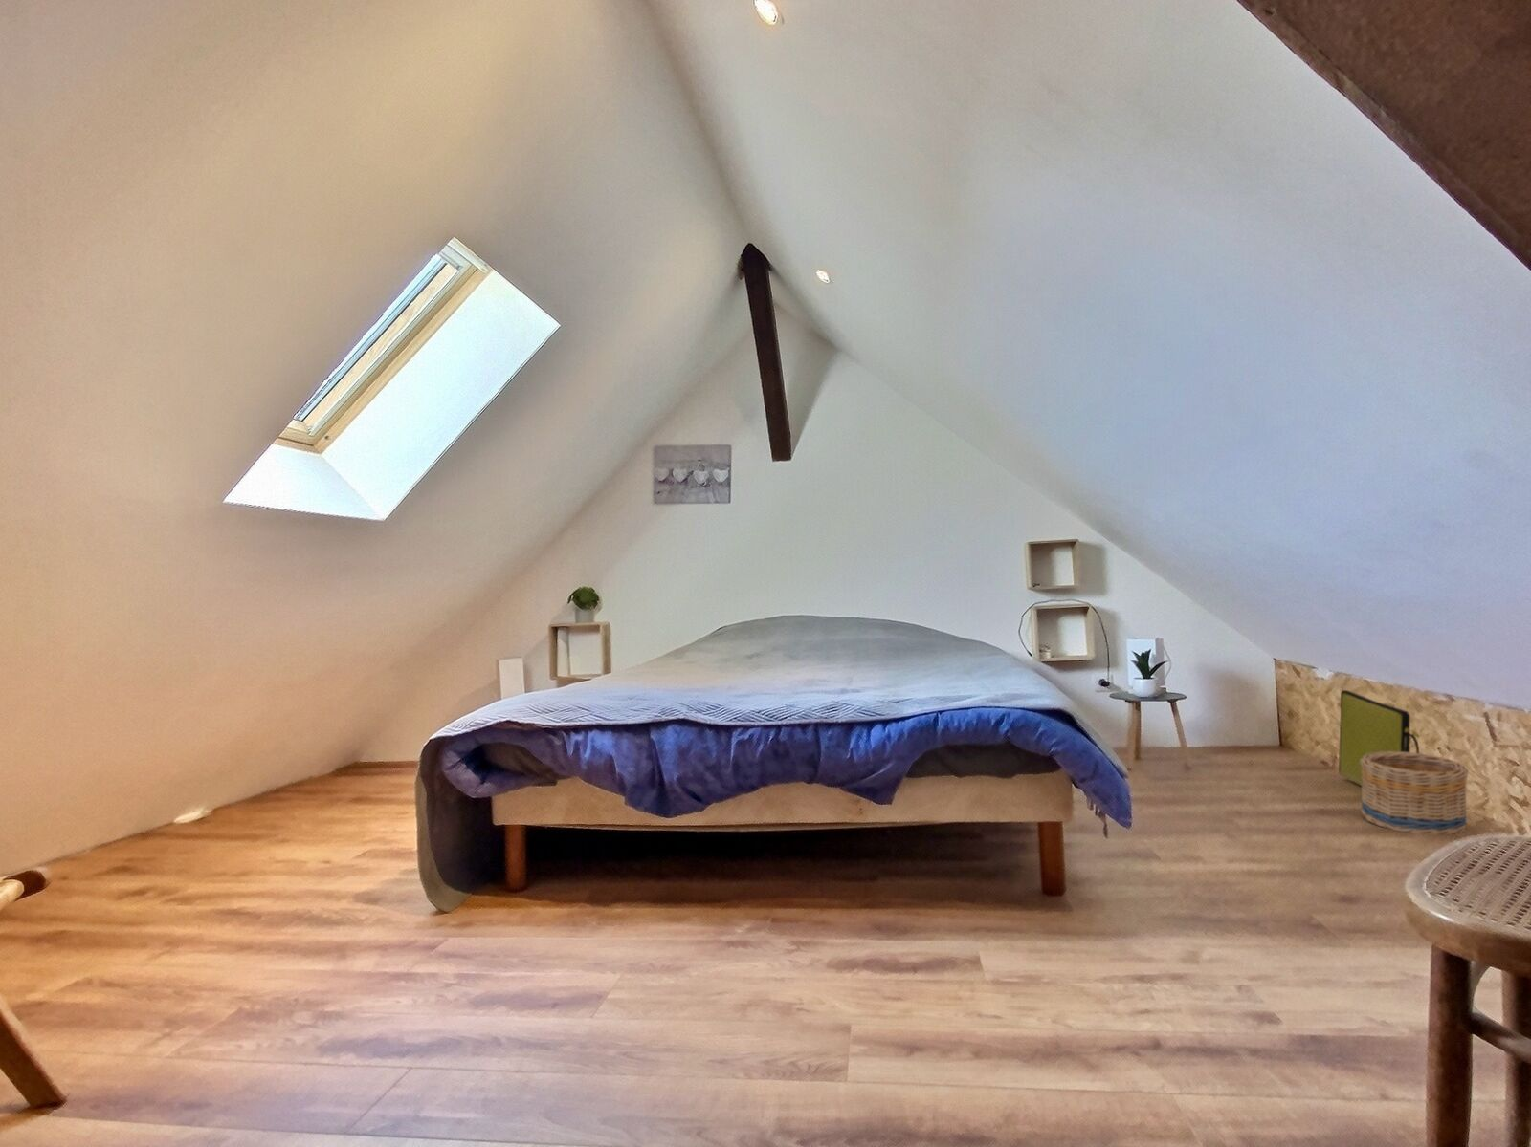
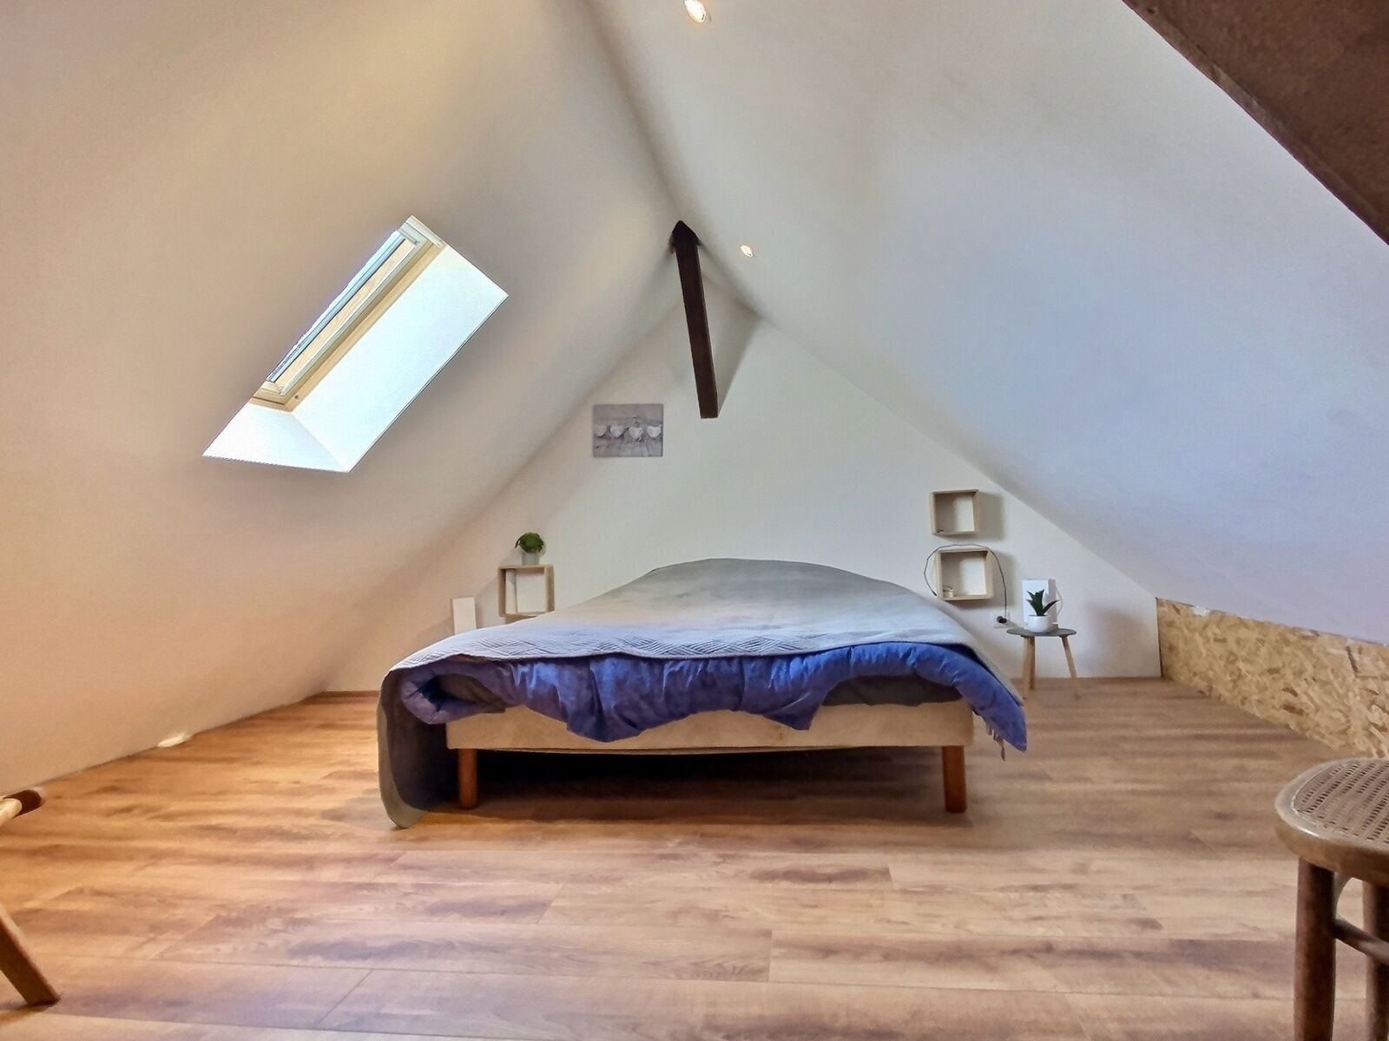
- bag [1338,689,1421,787]
- basket [1360,752,1470,835]
